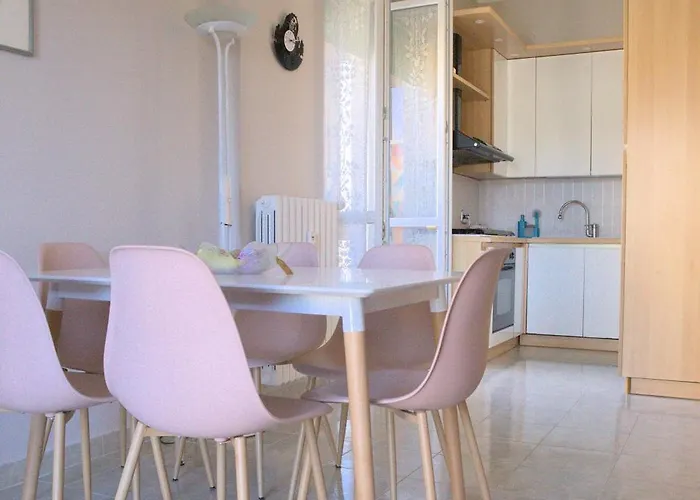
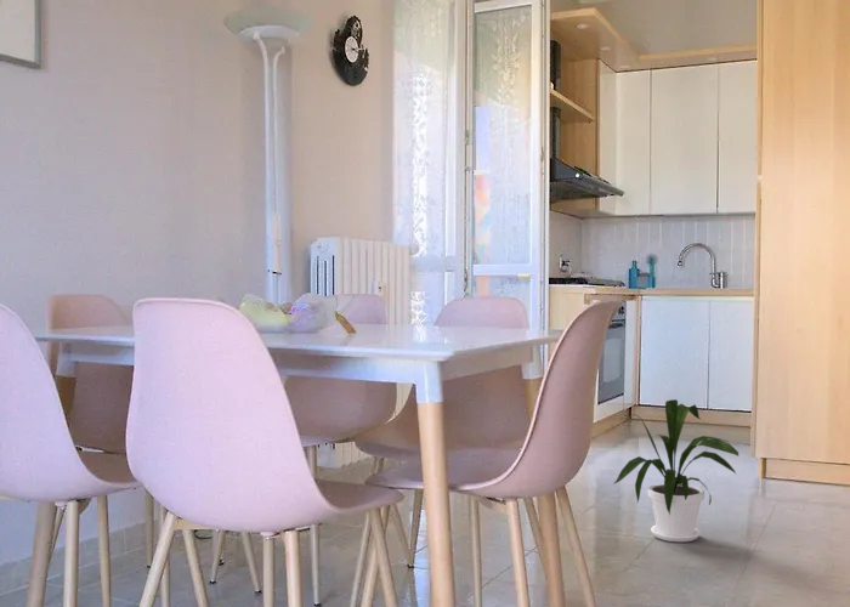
+ house plant [612,398,739,543]
